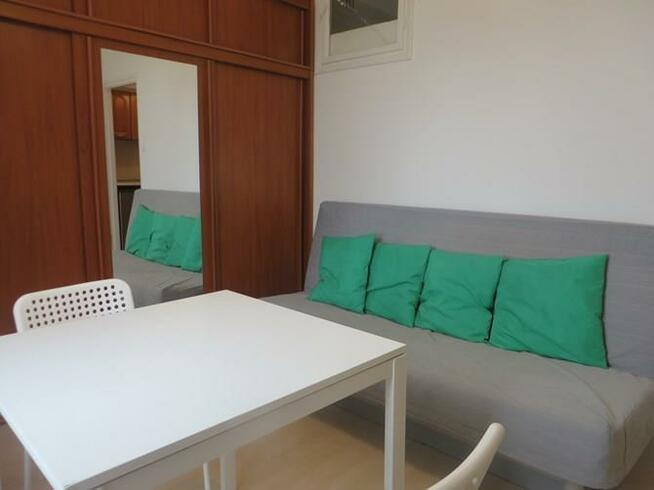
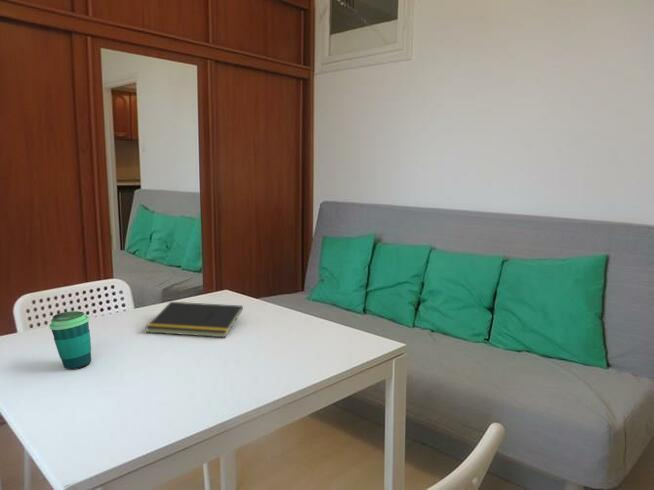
+ cup [49,310,92,370]
+ notepad [145,301,244,338]
